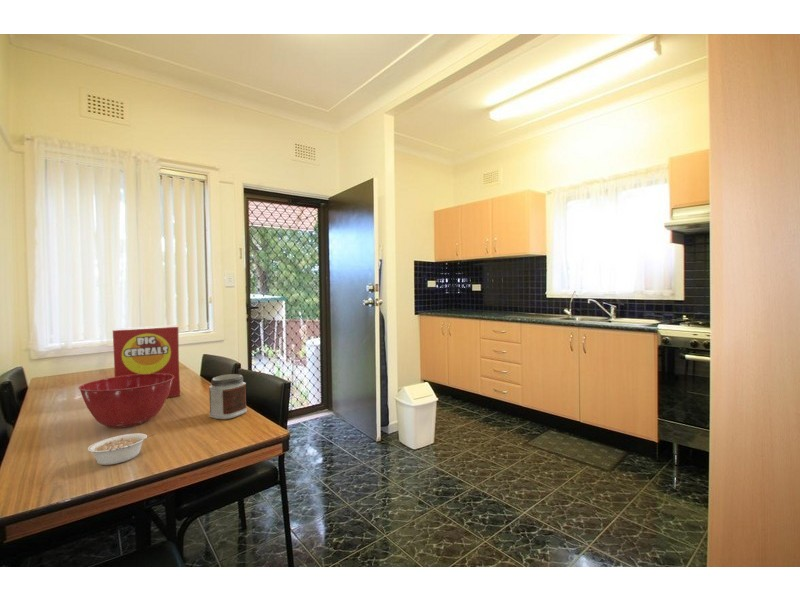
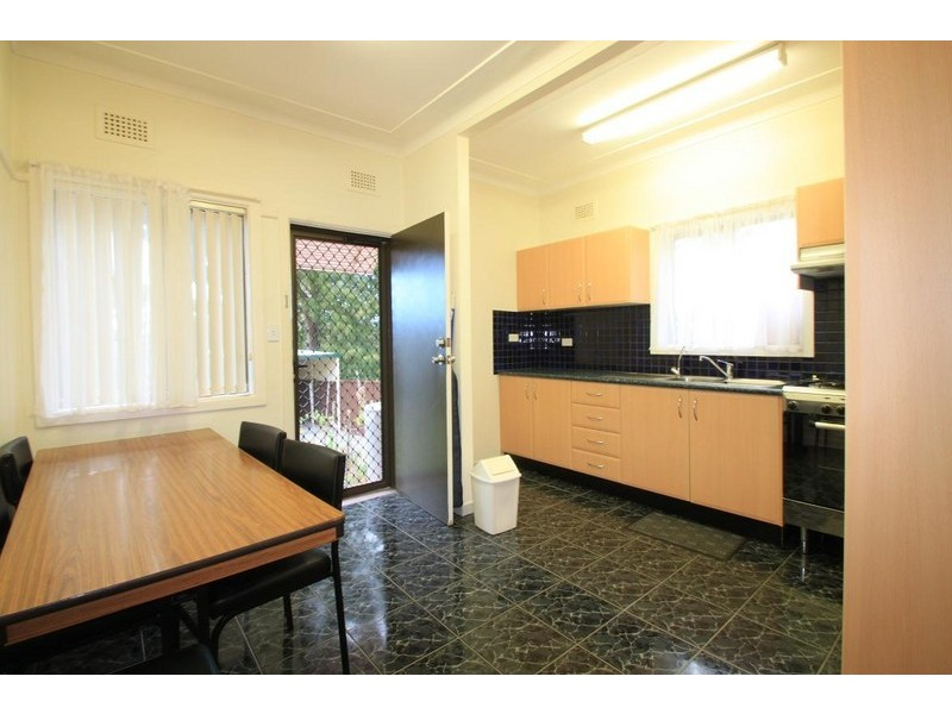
- mixing bowl [78,374,174,429]
- jar [208,373,248,420]
- cereal box [112,324,181,398]
- legume [87,432,156,466]
